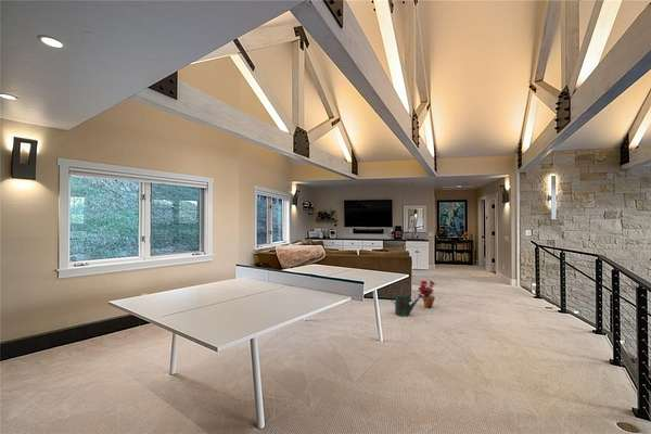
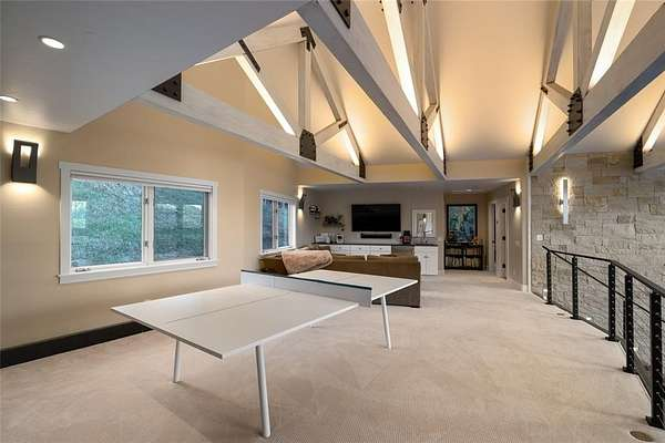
- potted plant [417,279,436,309]
- watering can [390,292,423,318]
